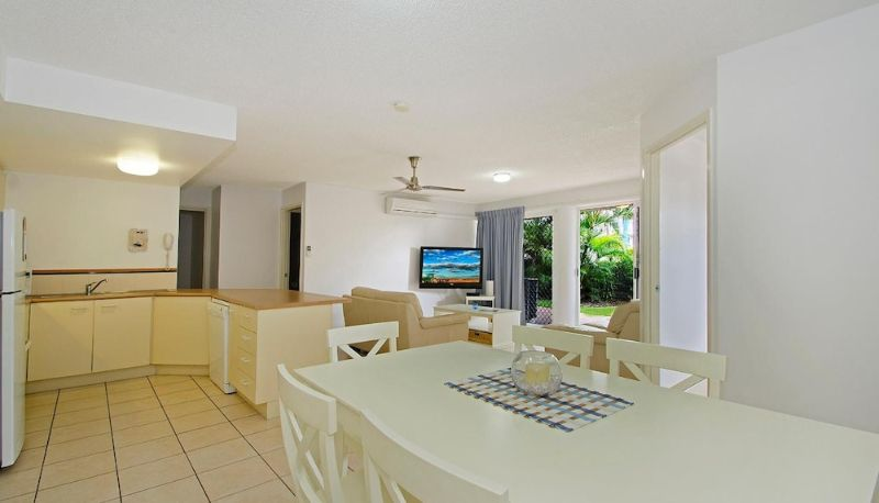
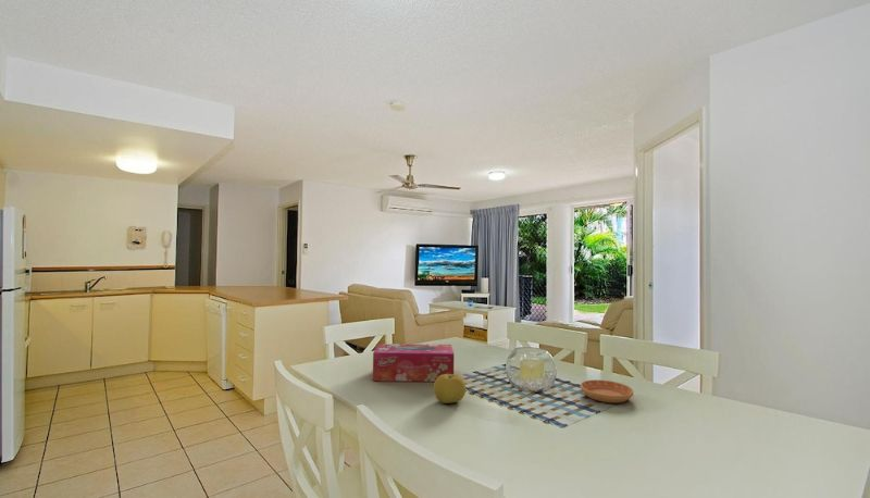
+ tissue box [372,343,455,383]
+ saucer [580,378,635,403]
+ fruit [433,373,467,404]
